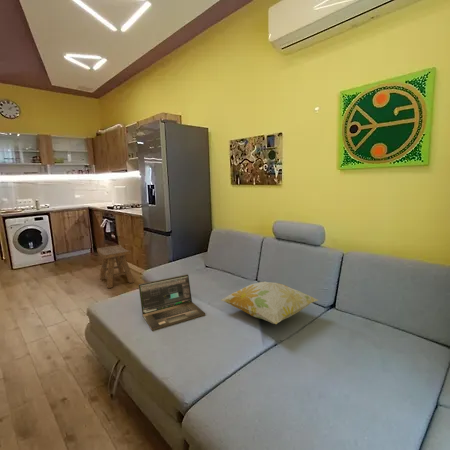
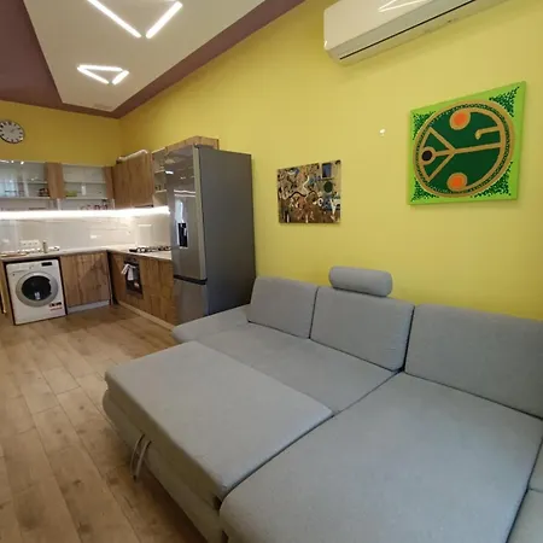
- laptop [138,273,206,331]
- decorative pillow [220,281,318,325]
- stool [96,244,135,289]
